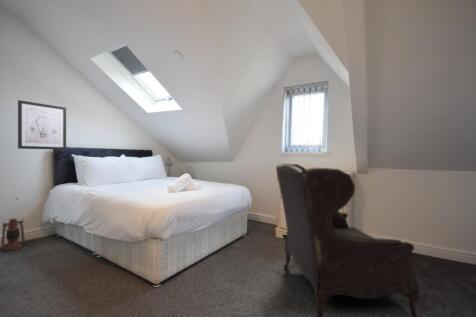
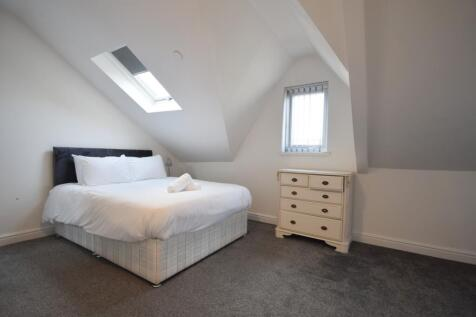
- armchair [275,162,421,317]
- wall art [17,99,67,151]
- lantern [0,217,26,252]
